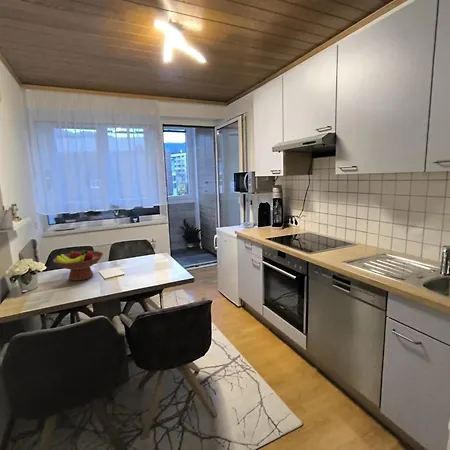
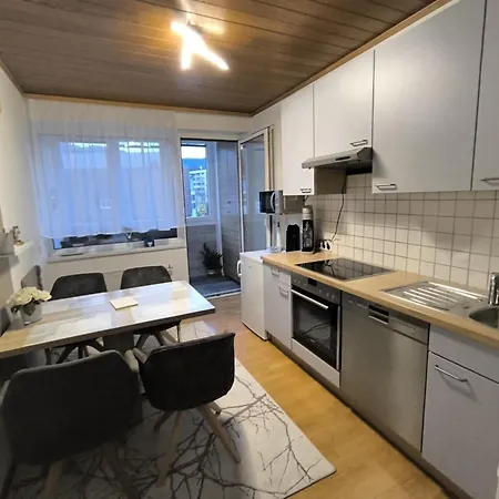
- fruit bowl [52,249,104,282]
